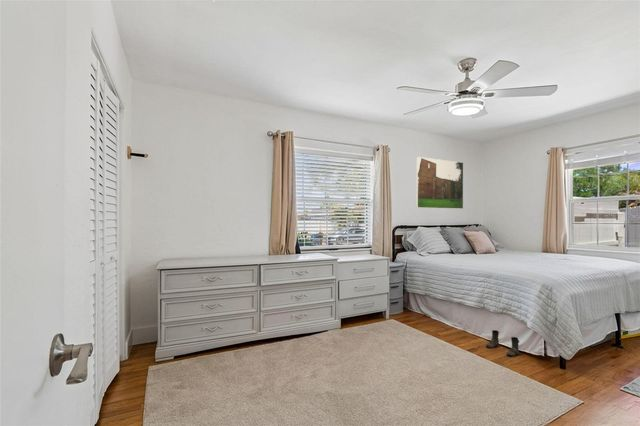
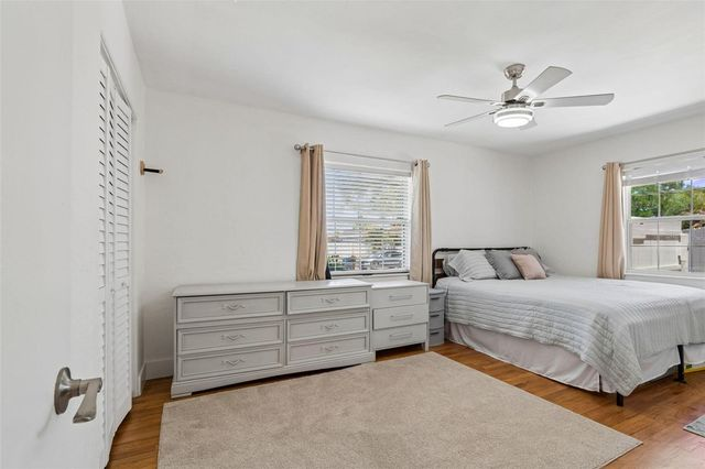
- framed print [415,156,464,210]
- boots [485,329,520,357]
